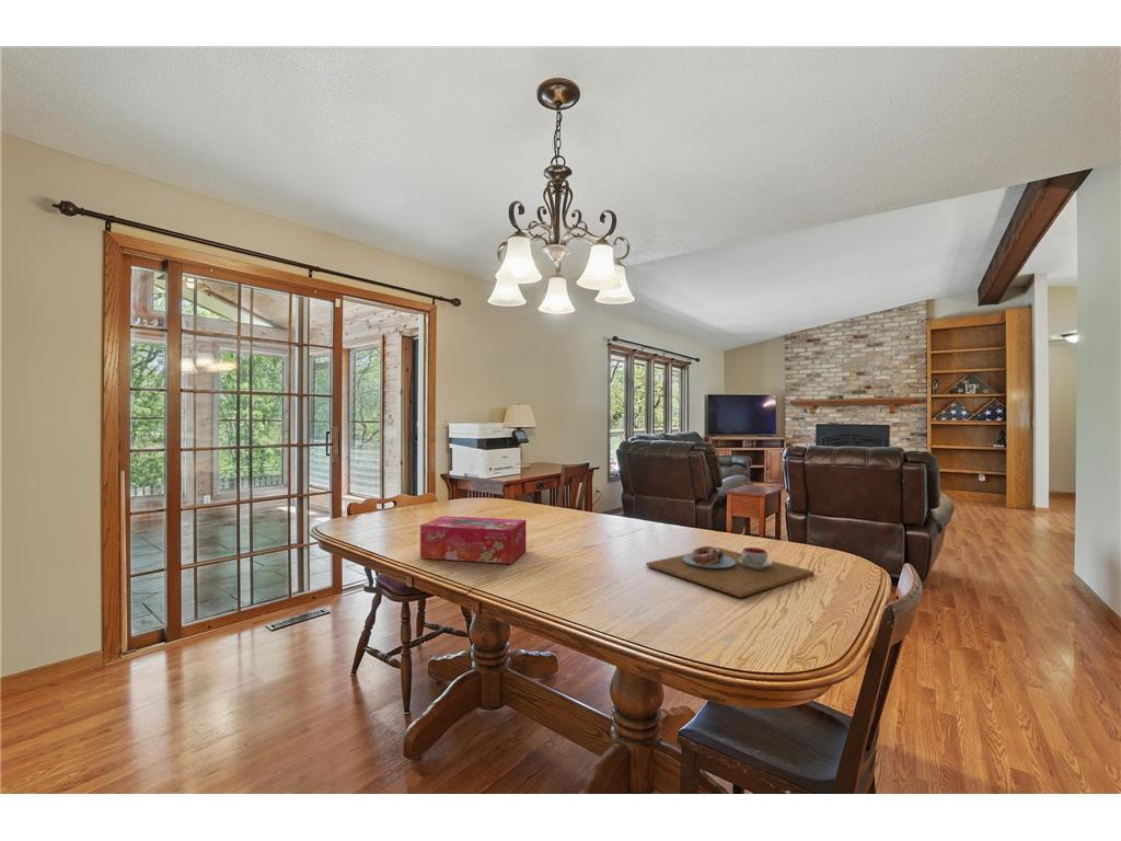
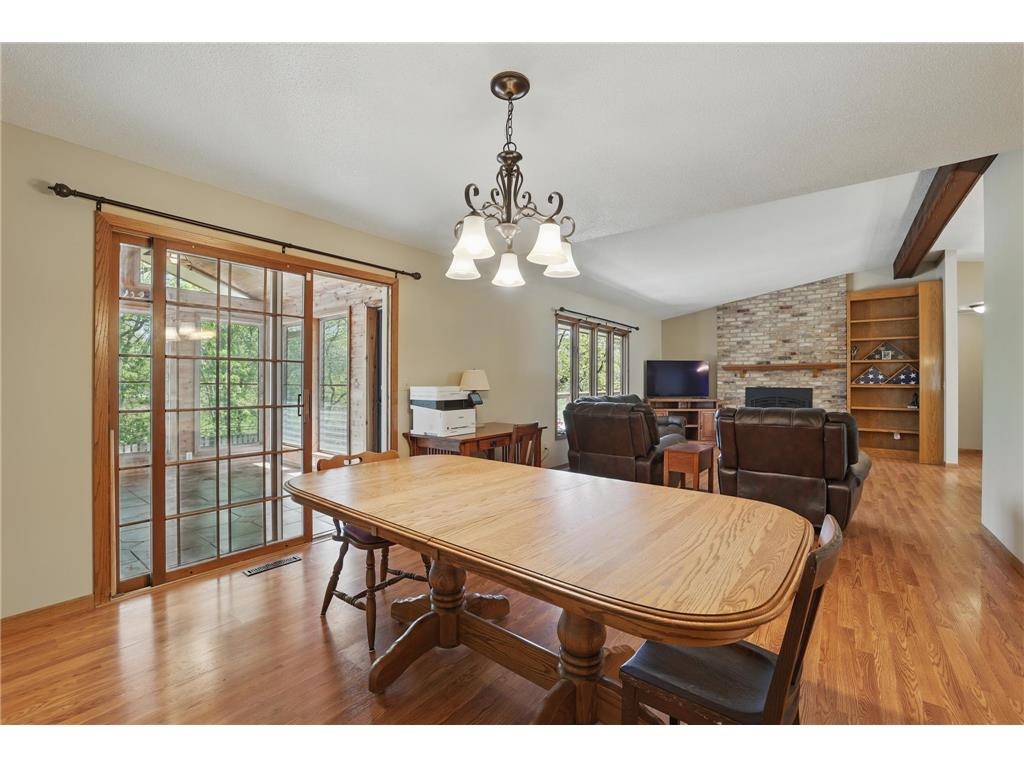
- placemat [645,544,814,599]
- tissue box [419,515,528,565]
